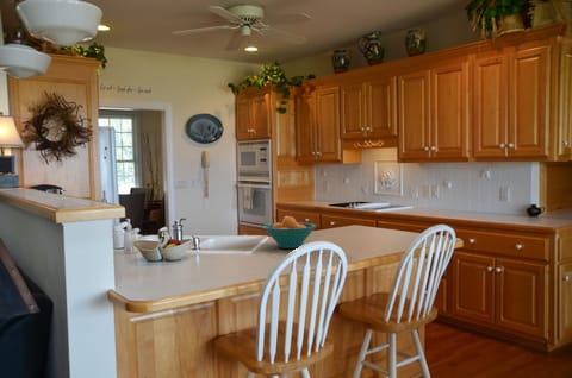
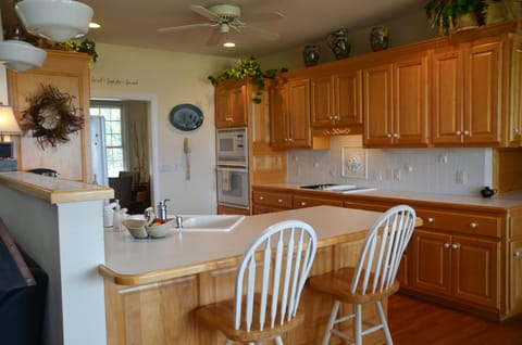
- fruit bowl [262,215,317,250]
